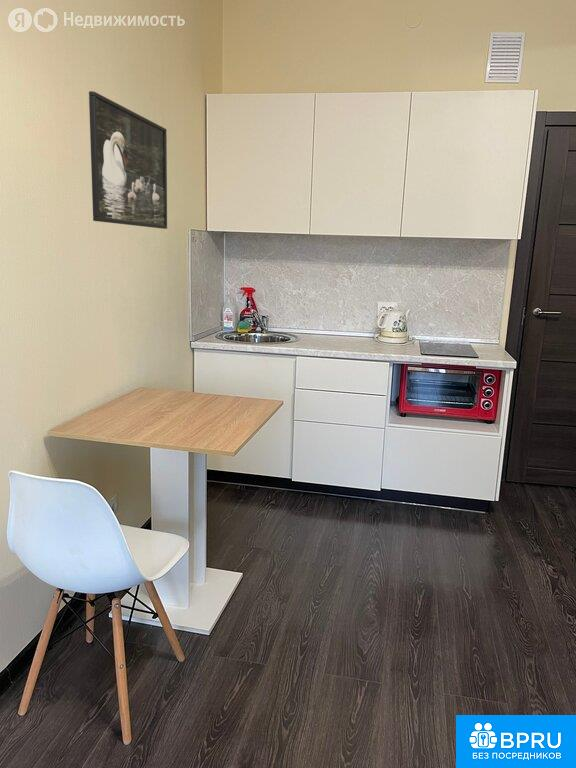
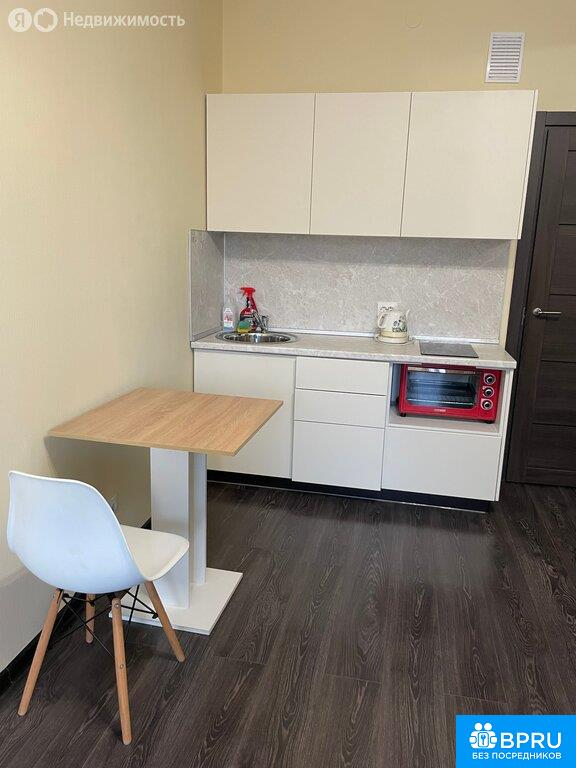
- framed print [88,90,168,230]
